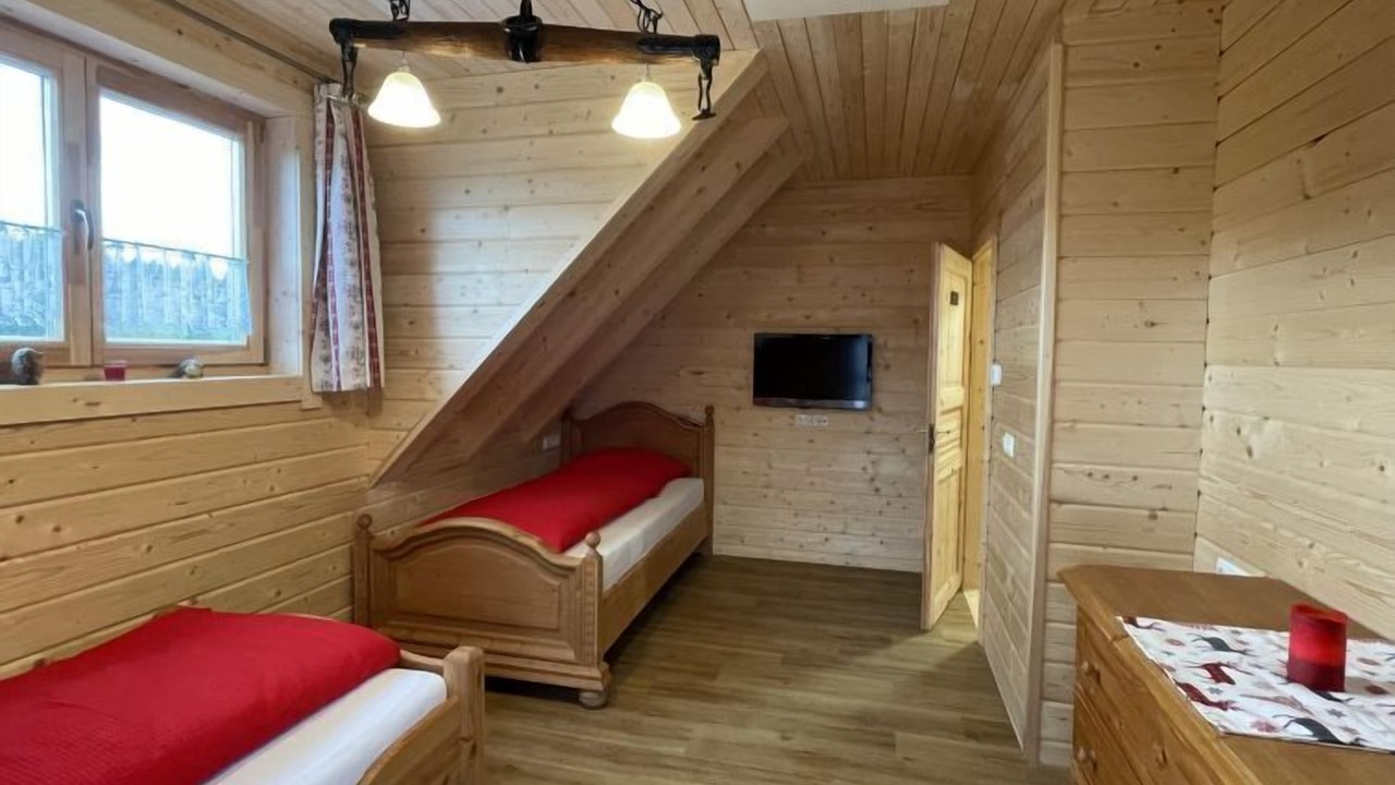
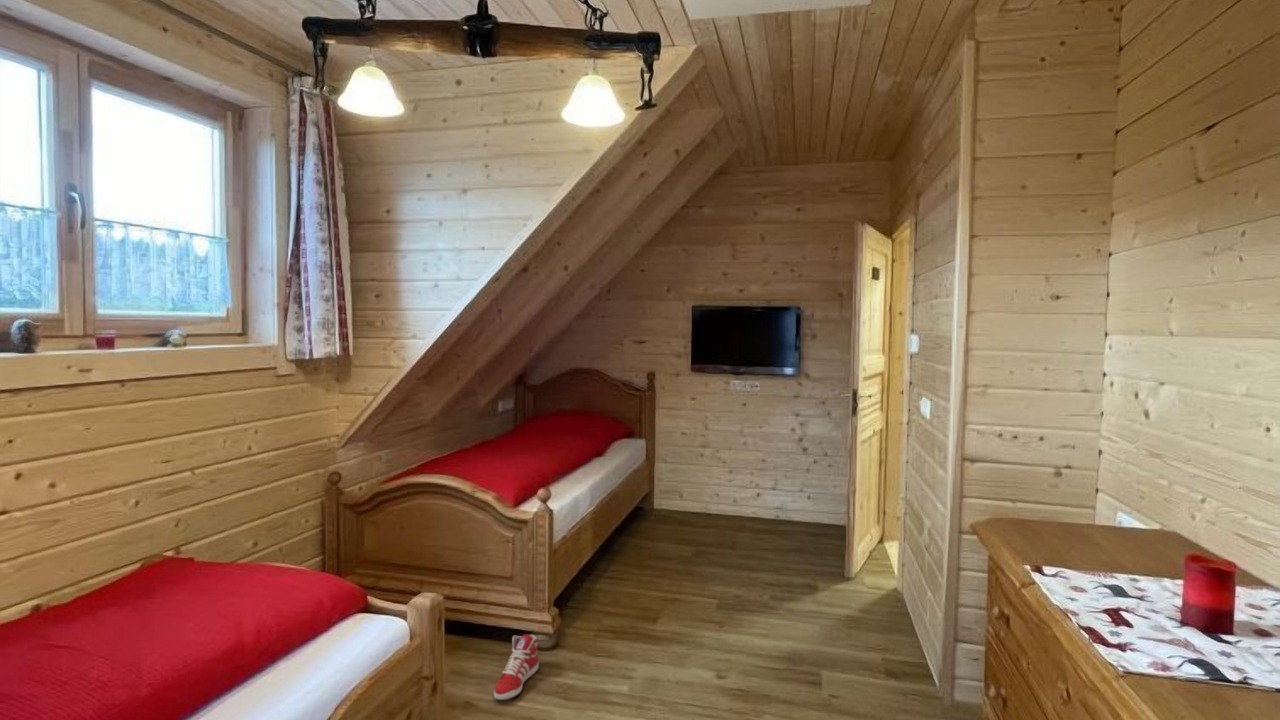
+ sneaker [493,633,540,701]
